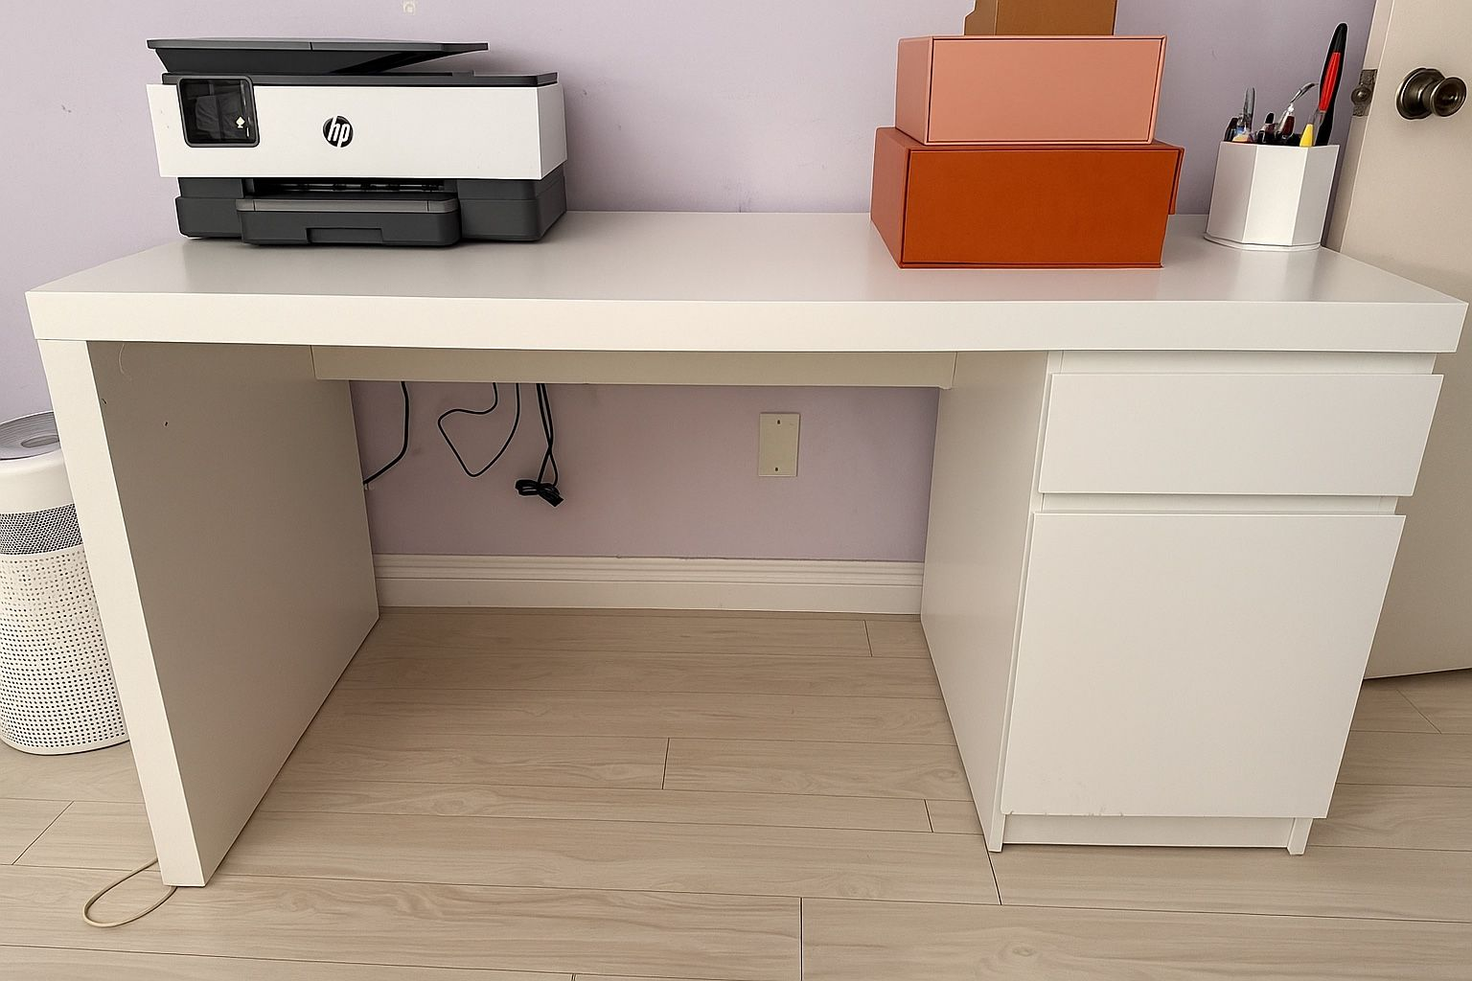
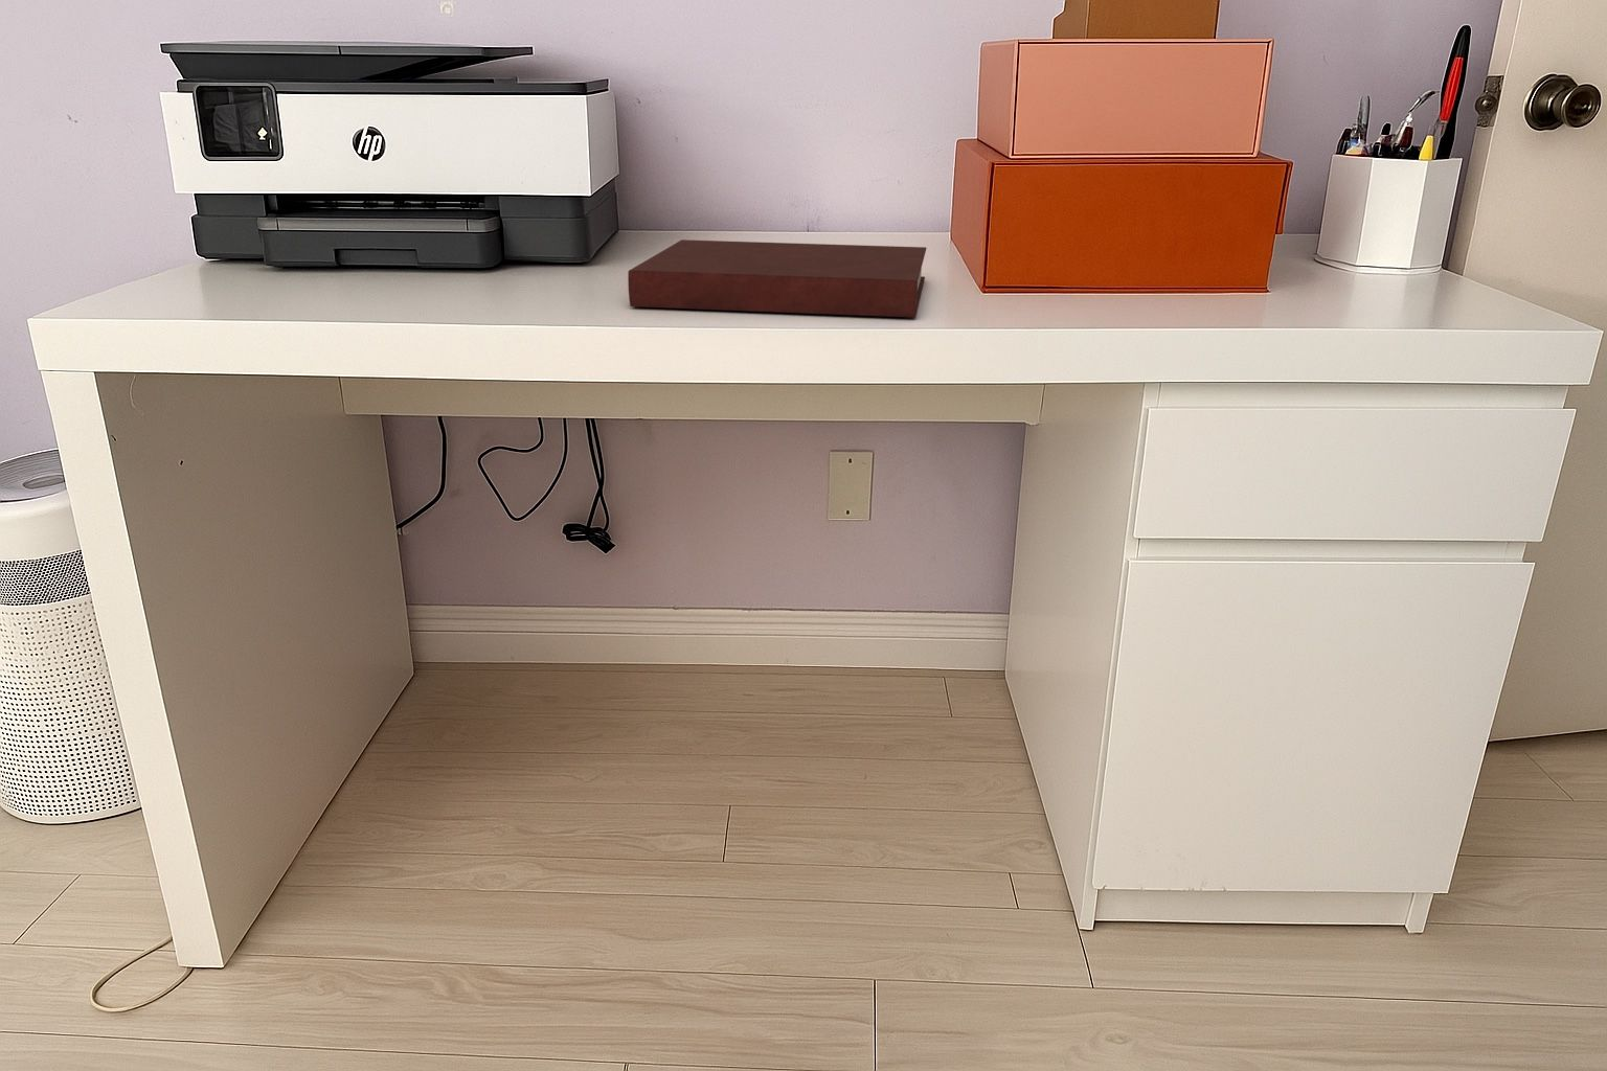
+ notebook [627,239,927,318]
